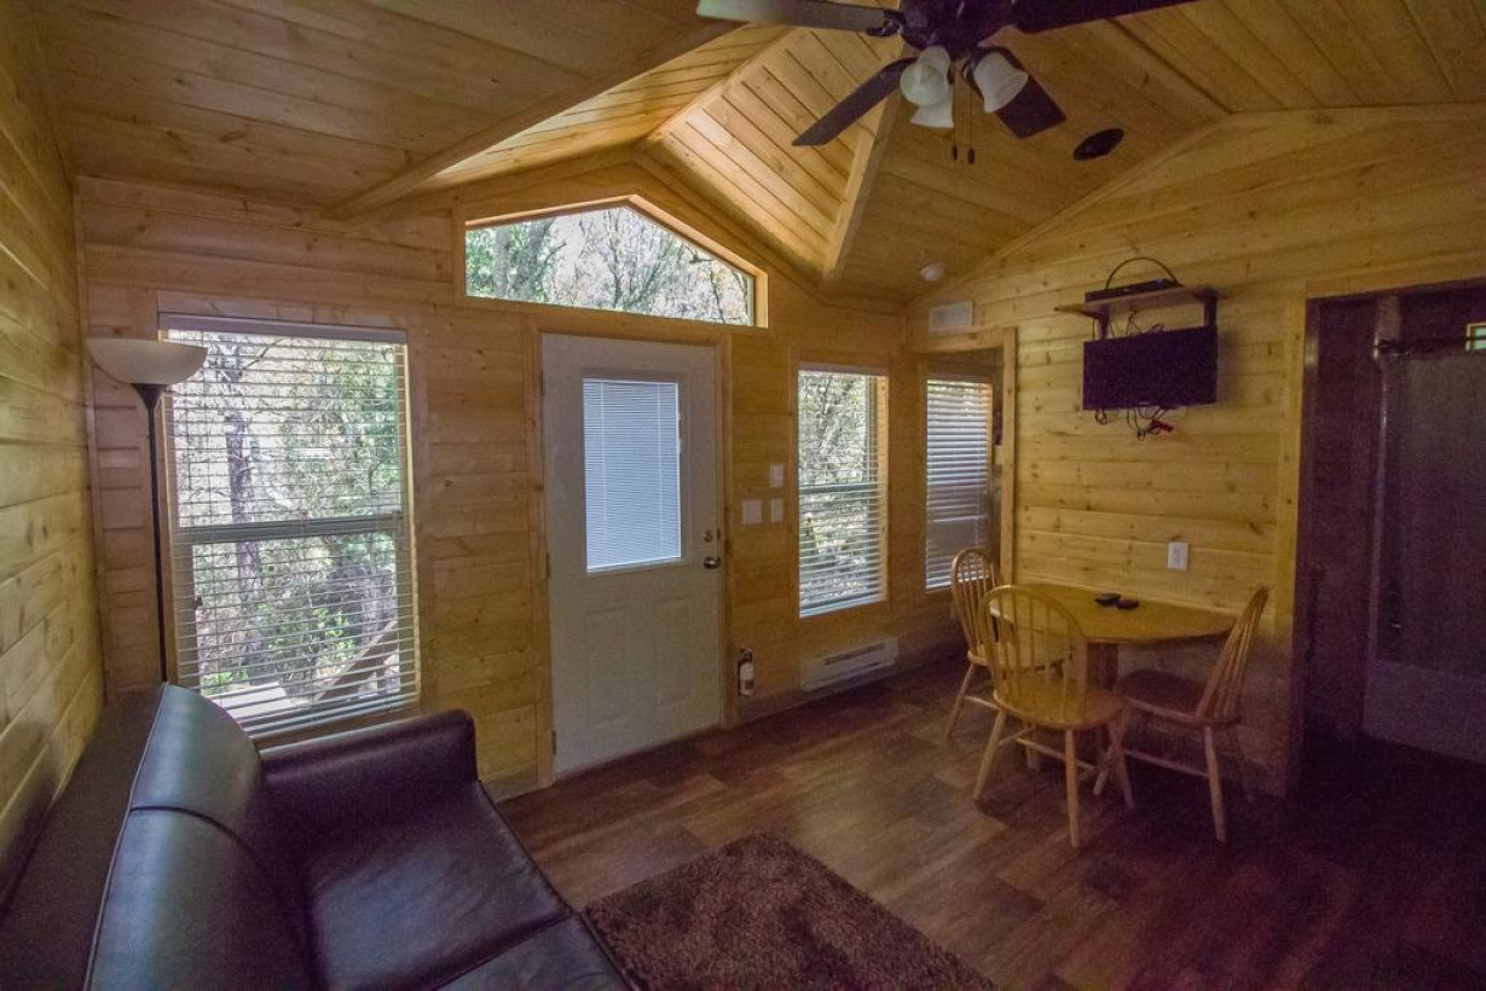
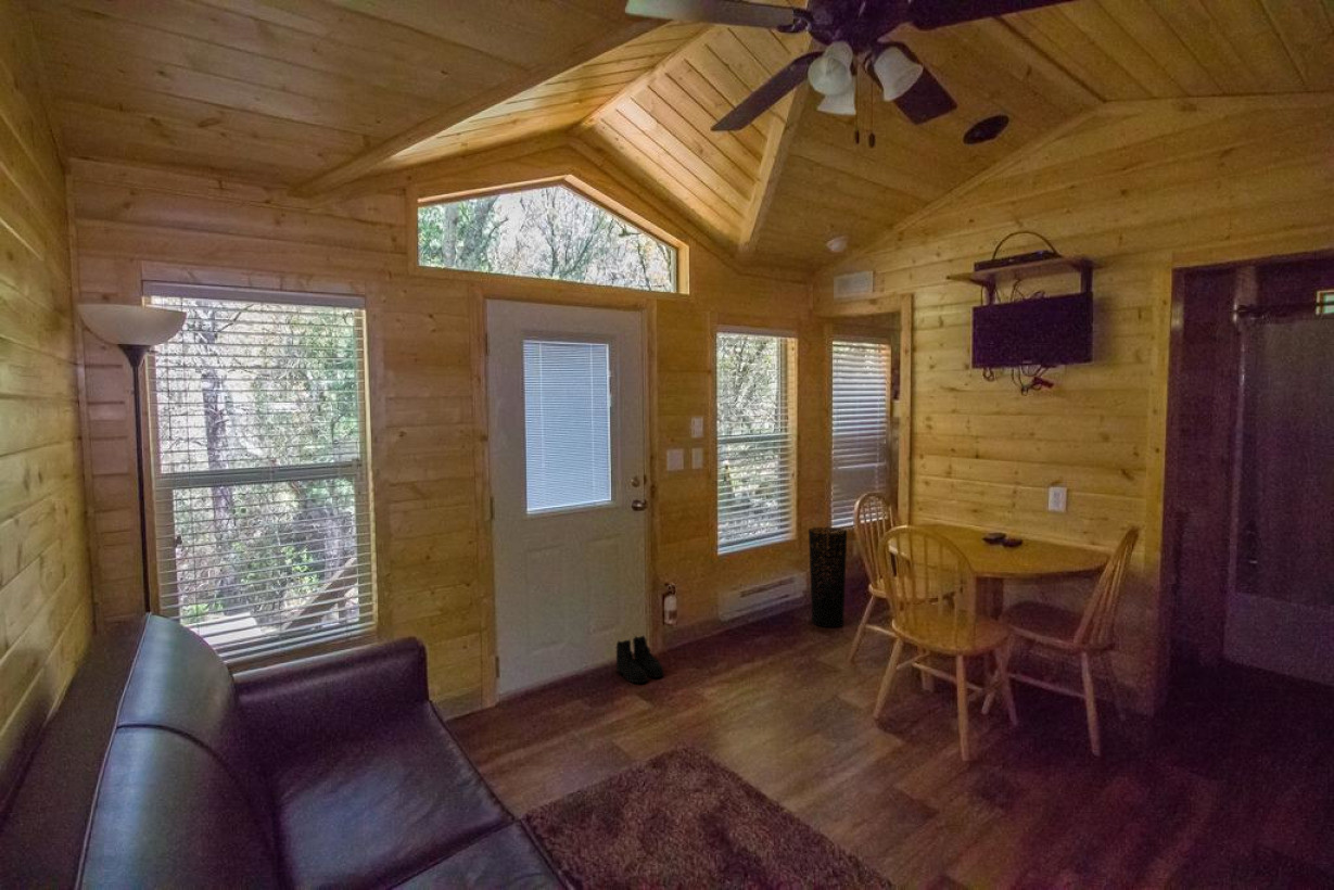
+ umbrella stand [808,526,848,628]
+ boots [614,635,664,684]
